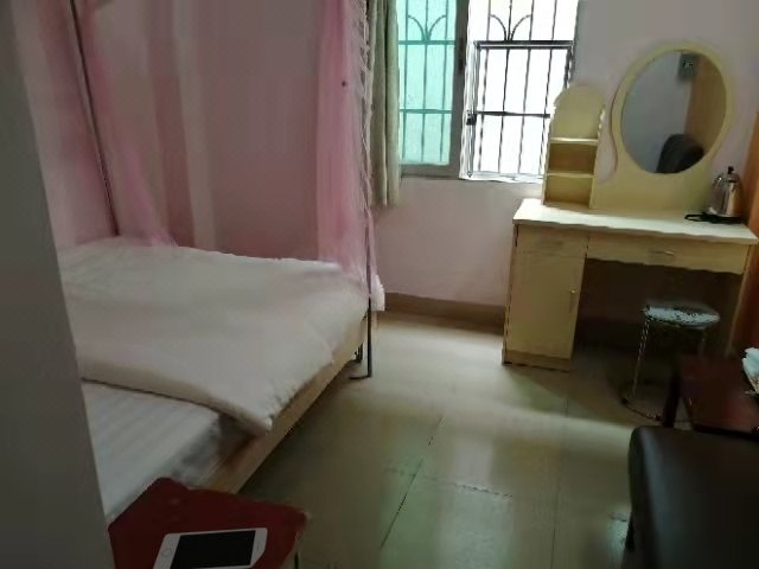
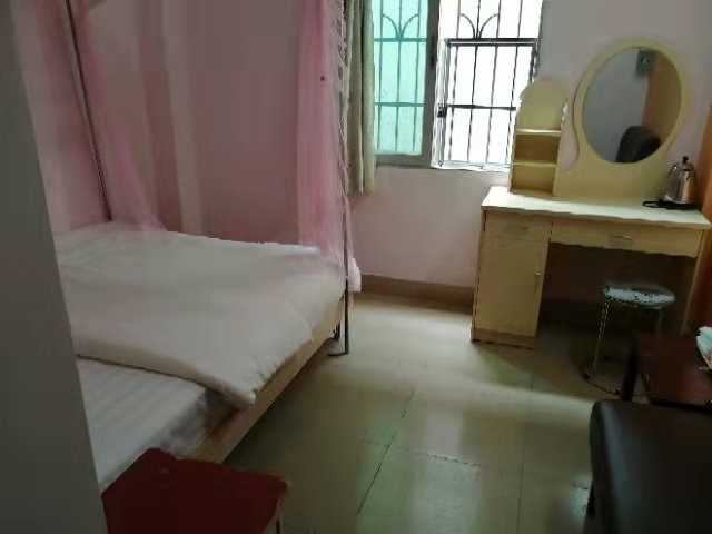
- cell phone [152,528,268,569]
